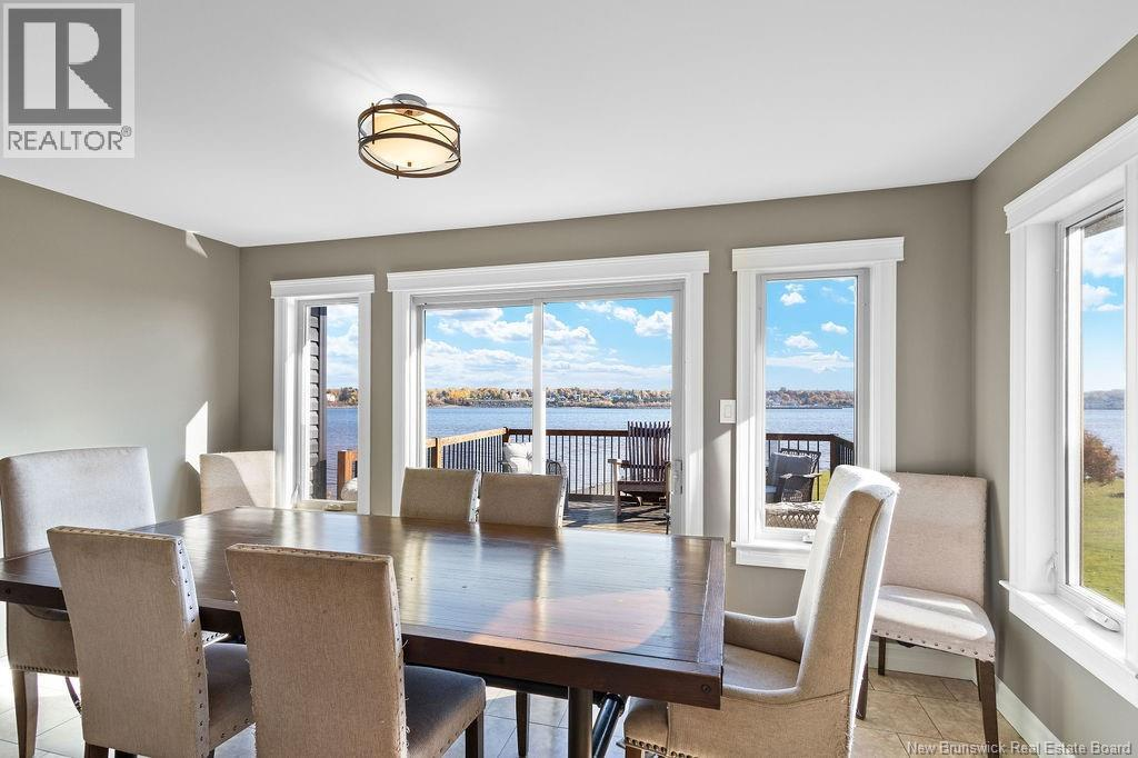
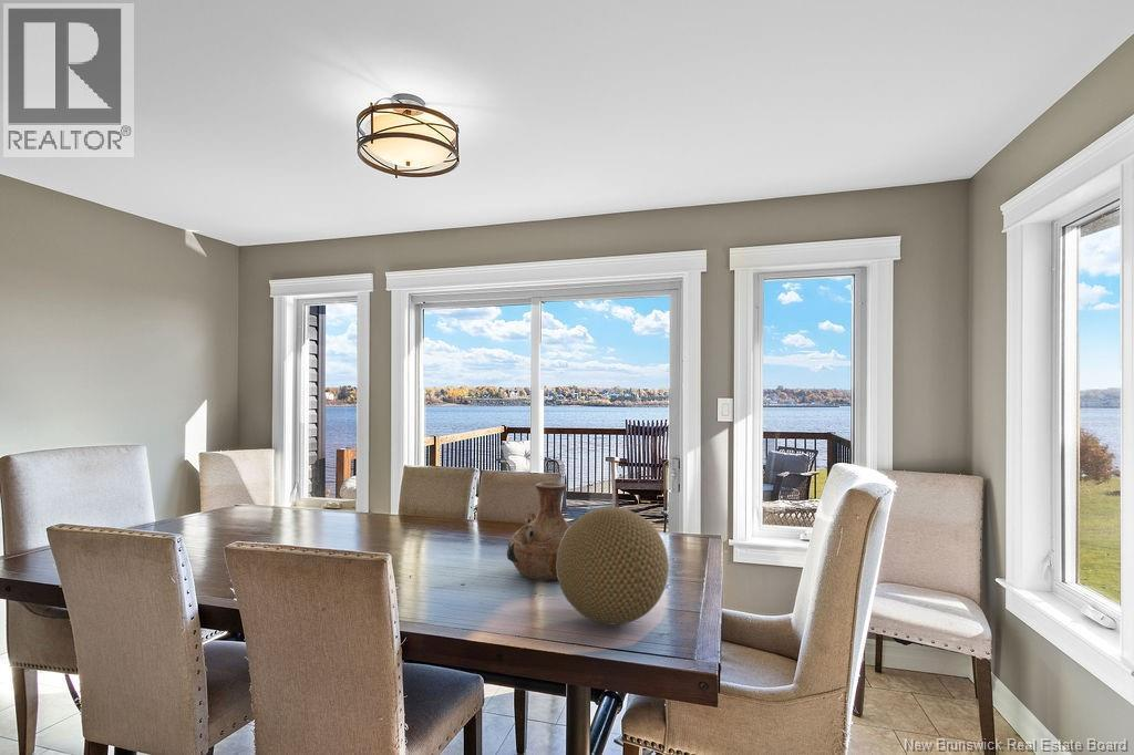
+ vase [506,480,571,582]
+ decorative ball [556,506,670,625]
